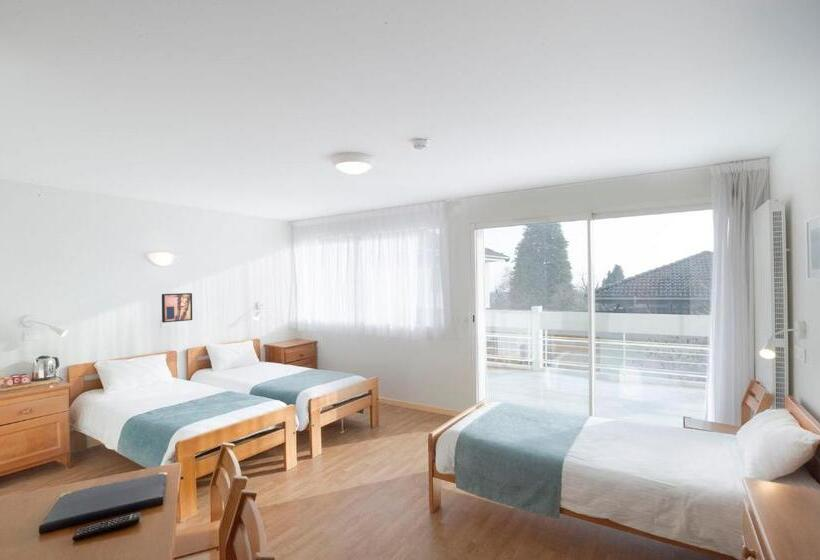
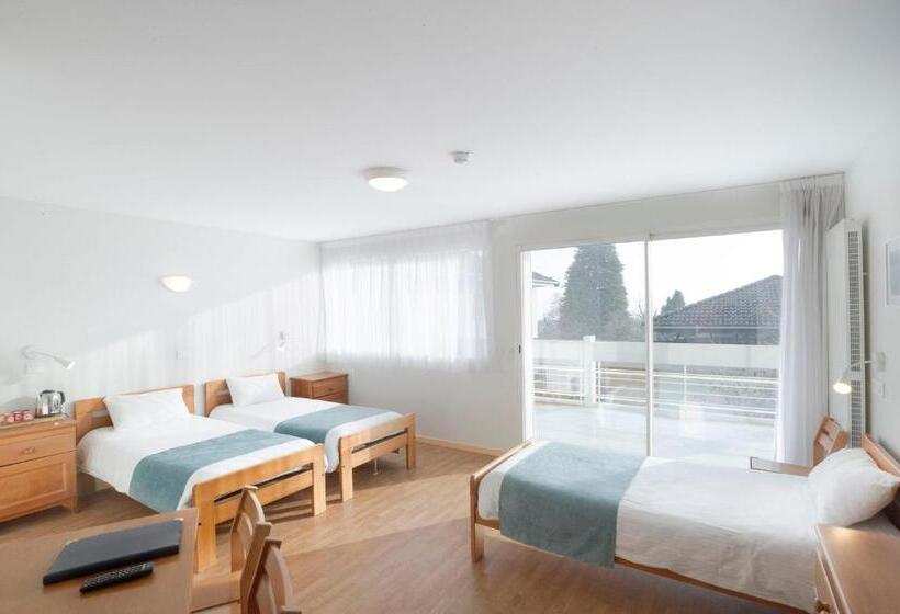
- wall art [161,292,193,323]
